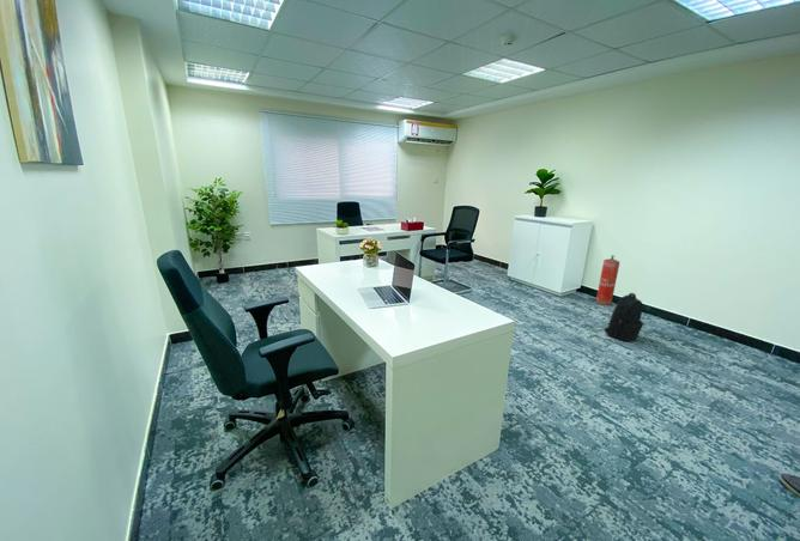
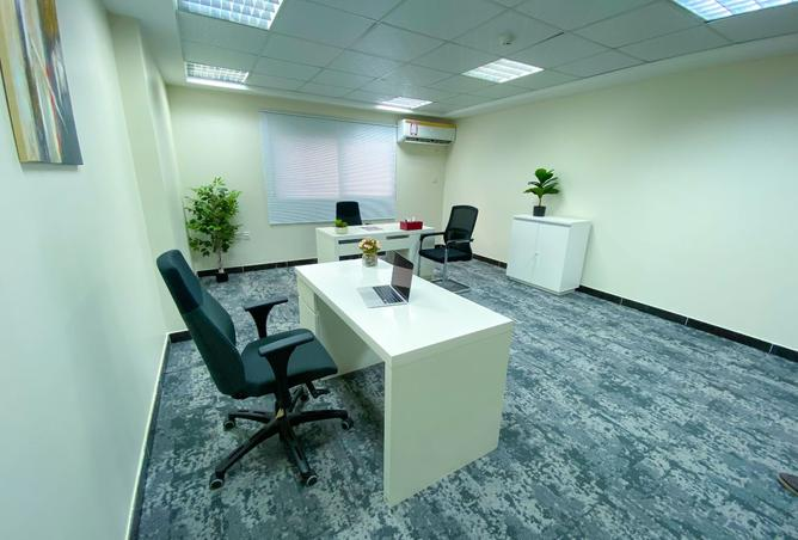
- fire extinguisher [595,254,620,306]
- backpack [604,292,644,342]
